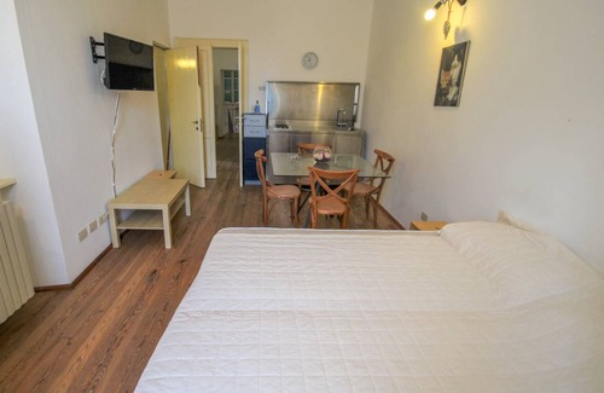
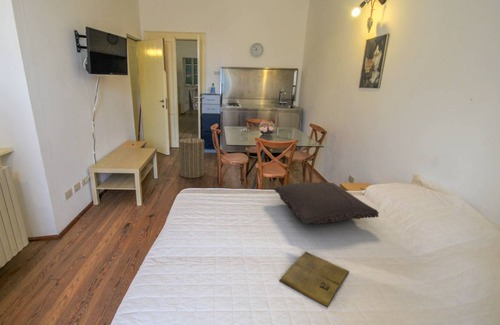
+ pillow [272,181,380,225]
+ laundry hamper [178,134,205,179]
+ book [278,251,350,308]
